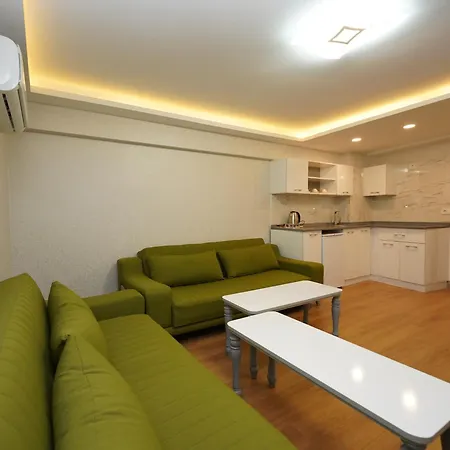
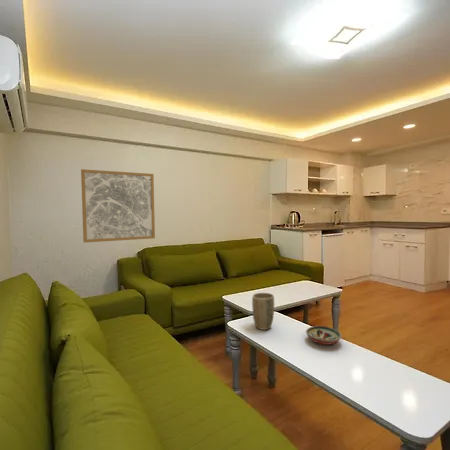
+ decorative bowl [305,325,343,346]
+ wall art [80,168,156,244]
+ plant pot [251,292,275,331]
